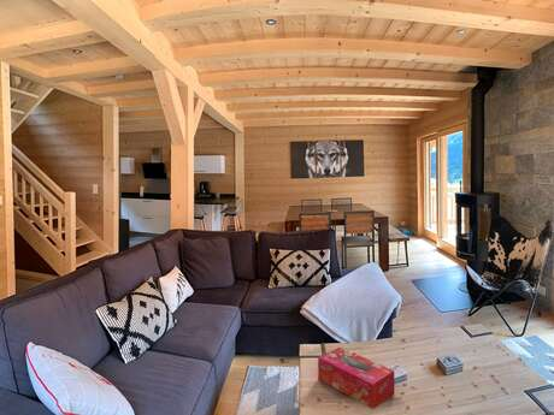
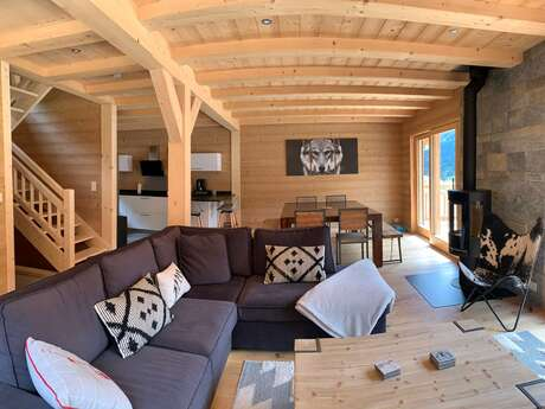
- tissue box [317,346,395,410]
